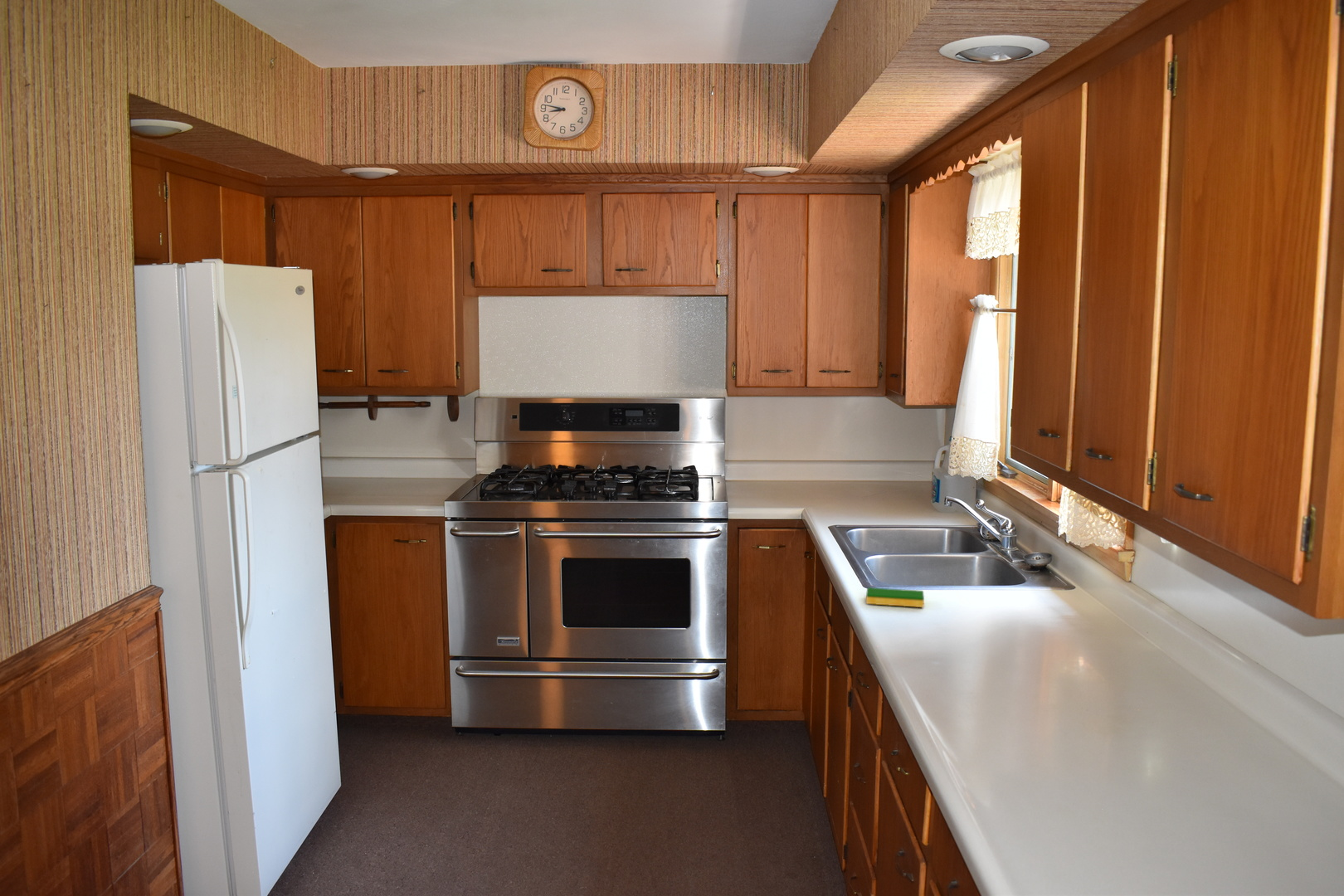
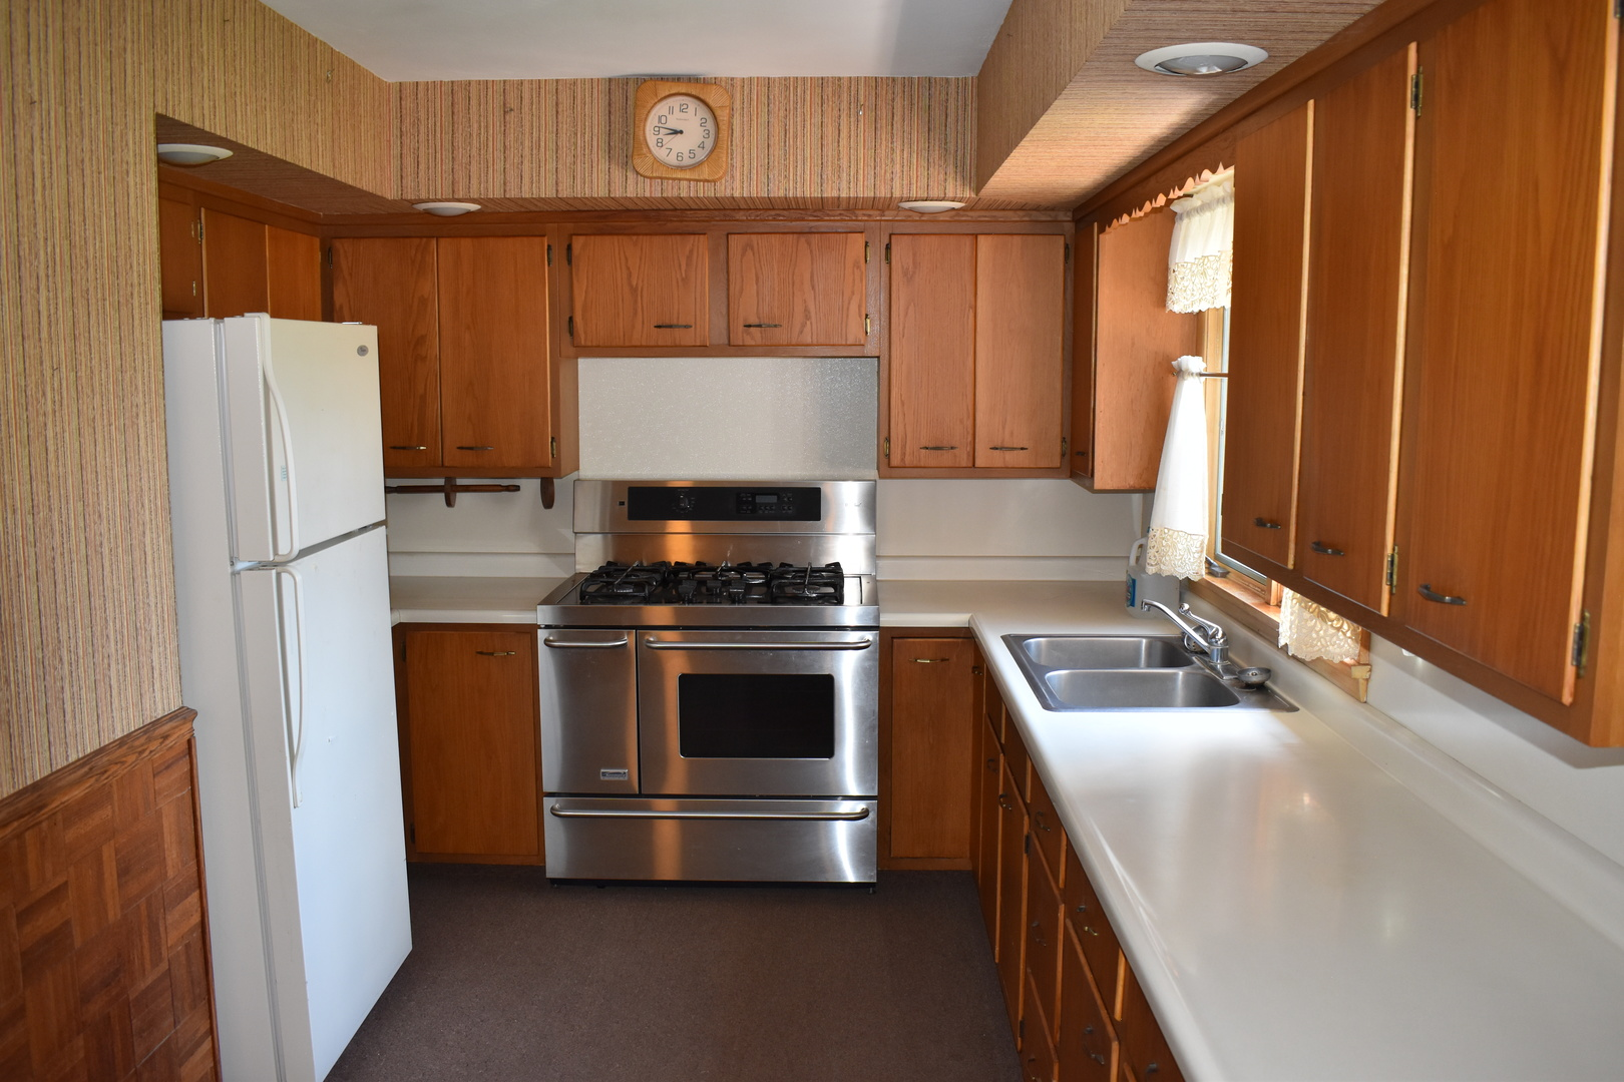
- dish sponge [865,587,925,608]
